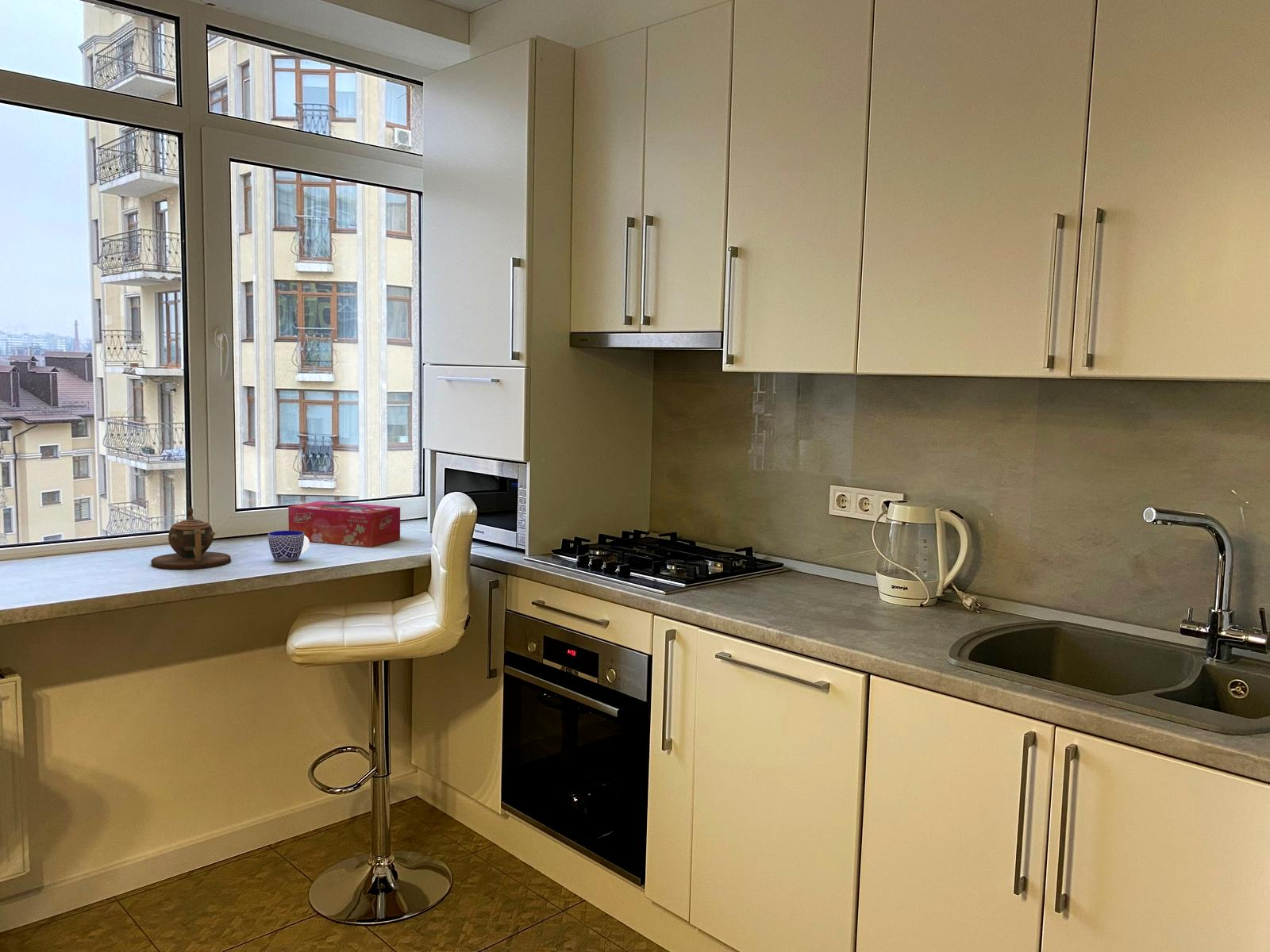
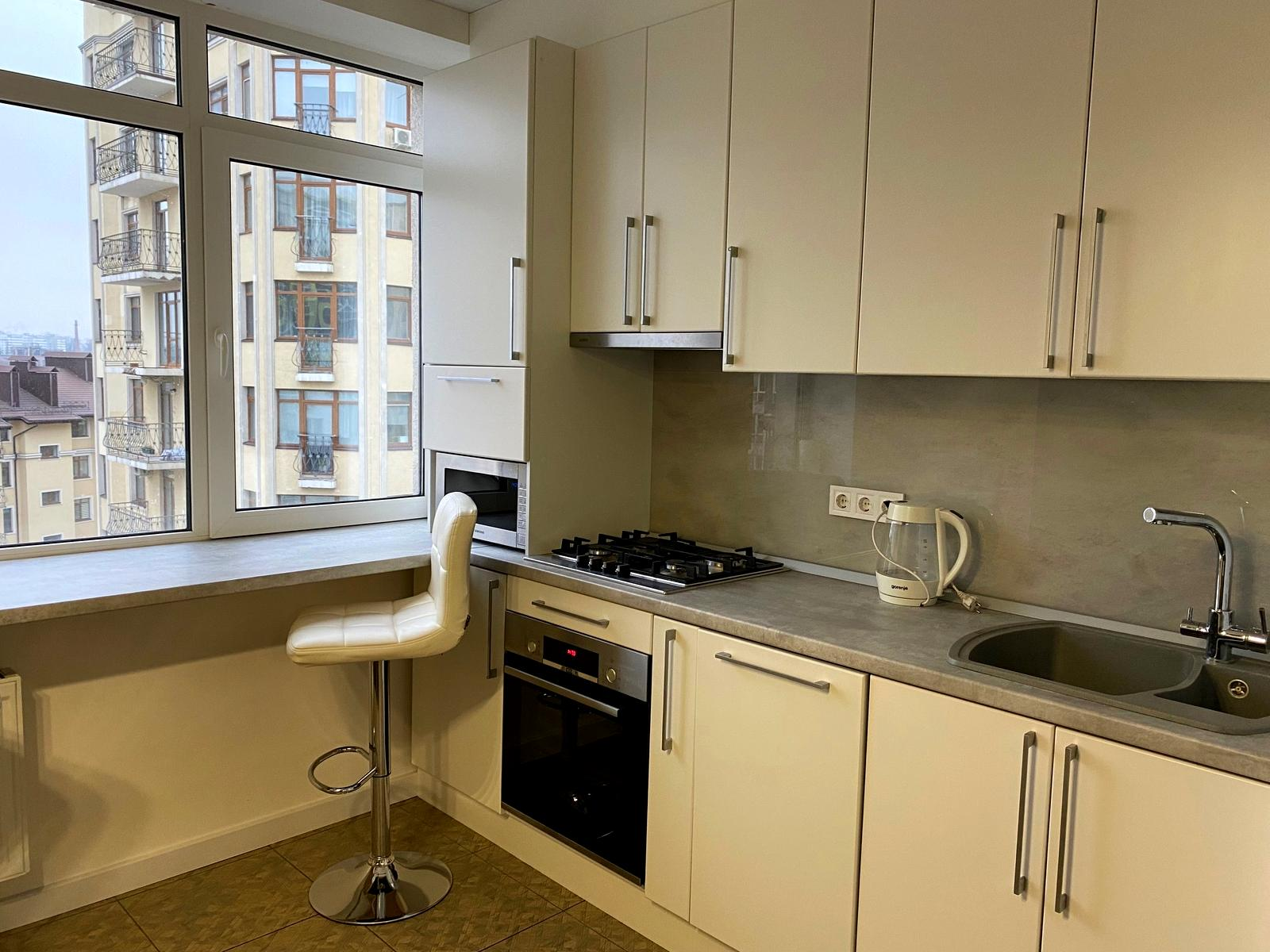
- tissue box [287,500,401,548]
- cup [267,530,310,562]
- teapot [150,507,232,570]
